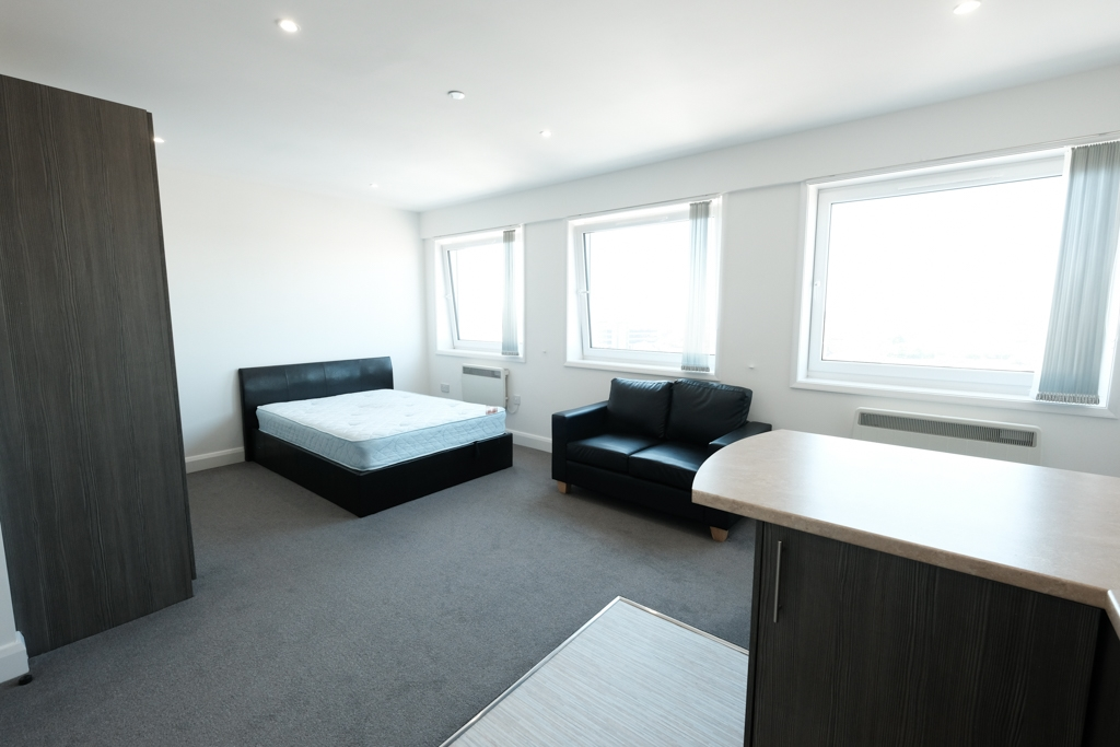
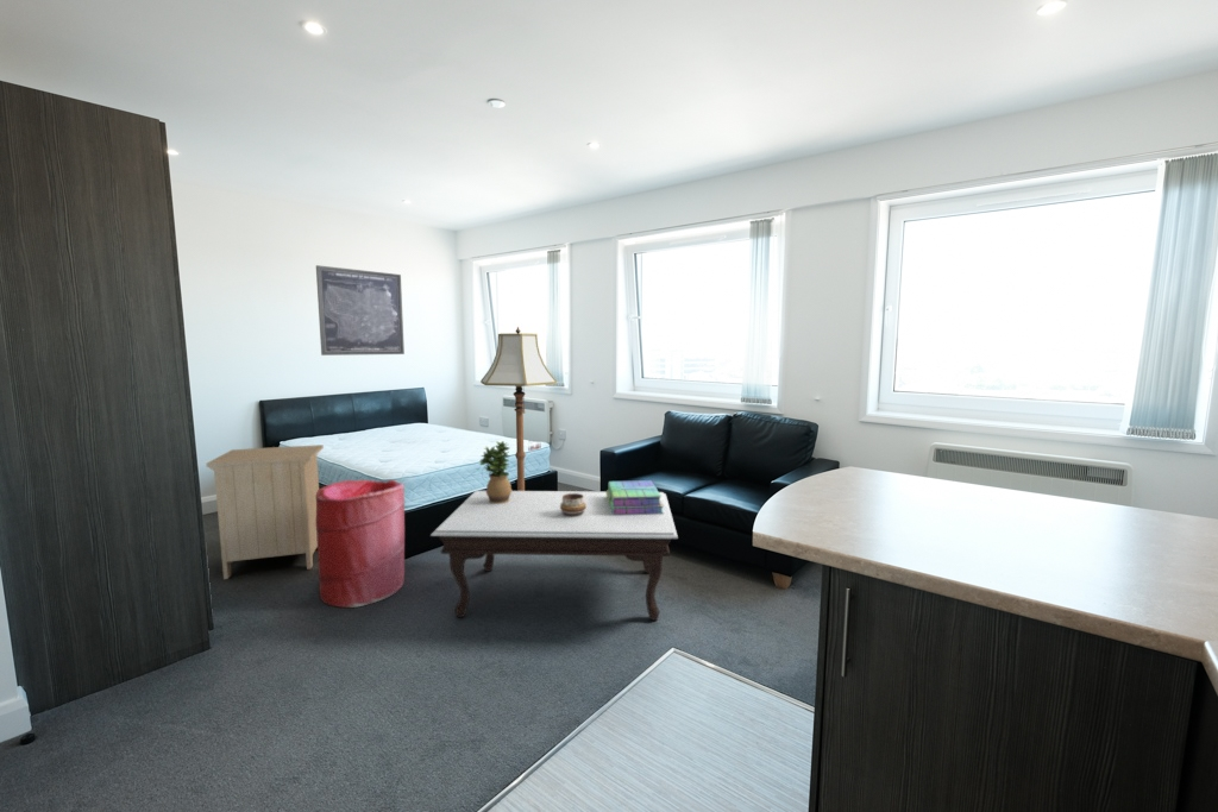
+ laundry hamper [316,479,406,609]
+ stack of books [605,479,664,515]
+ coffee table [429,490,679,622]
+ potted plant [478,440,514,504]
+ wall art [315,264,406,357]
+ nightstand [206,443,325,580]
+ floor lamp [479,326,558,491]
+ decorative bowl [560,493,586,516]
